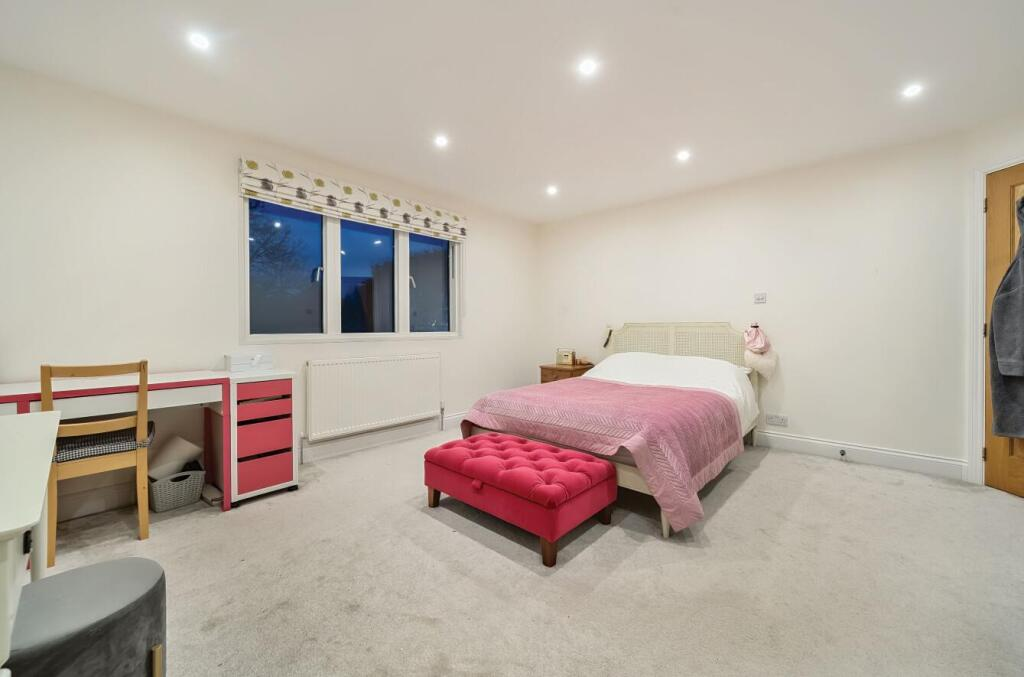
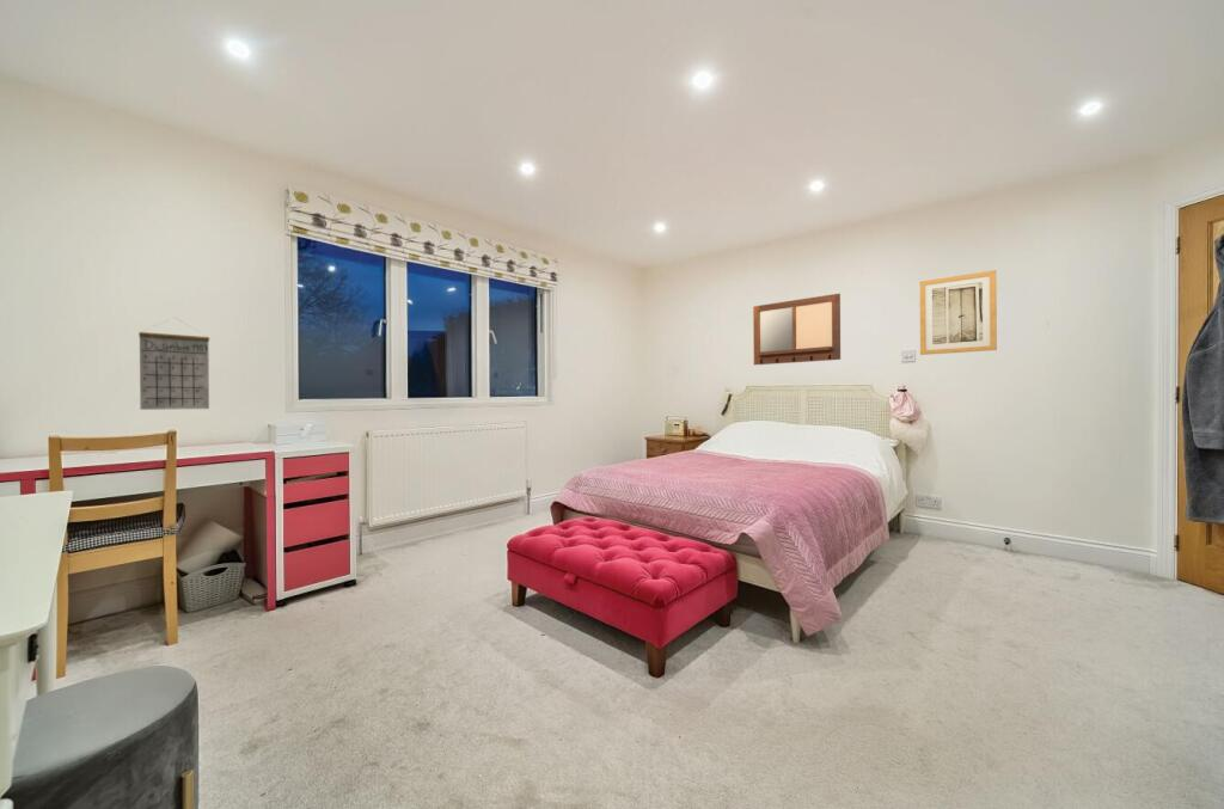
+ wall art [919,269,998,356]
+ calendar [137,317,210,411]
+ writing board [752,293,842,366]
